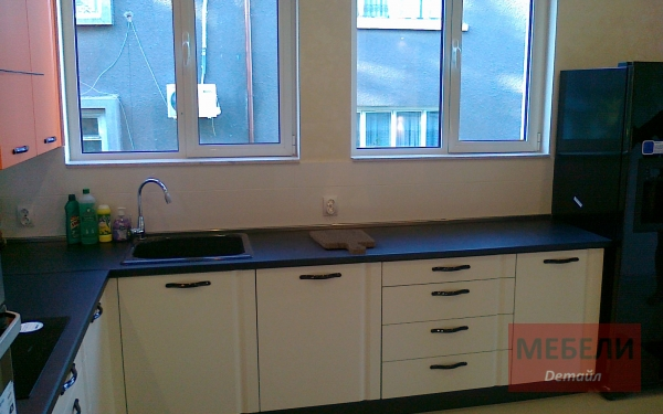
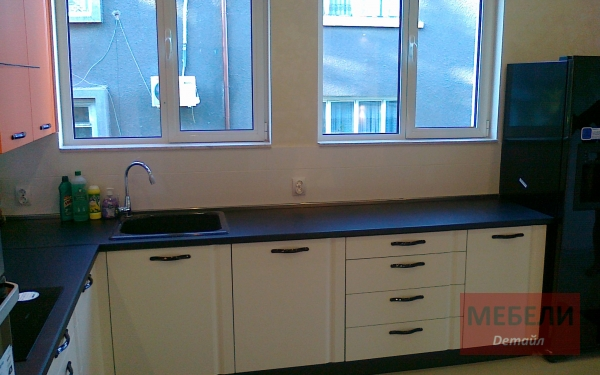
- cutting board [309,229,377,256]
